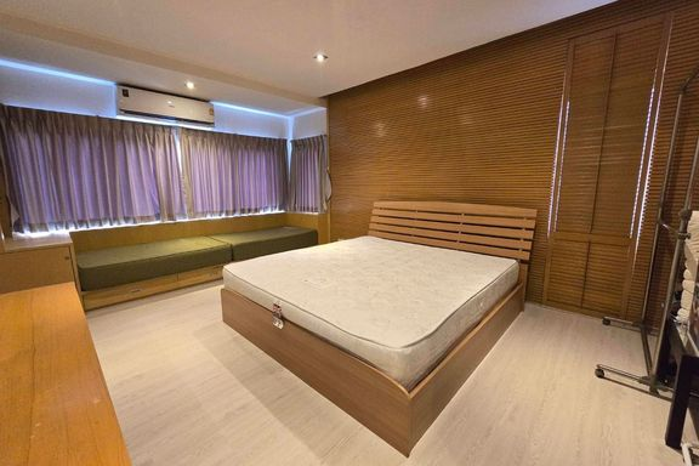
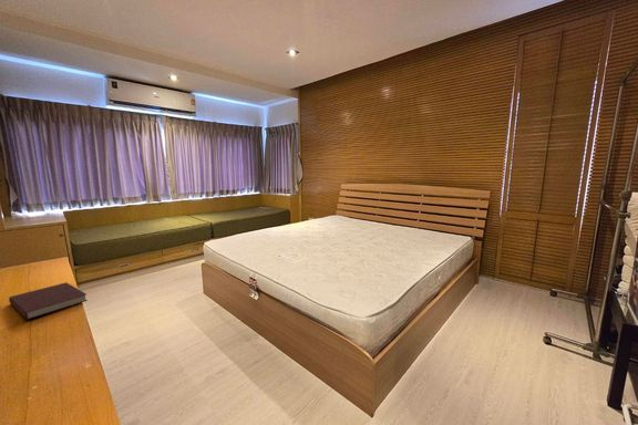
+ notebook [8,281,89,321]
